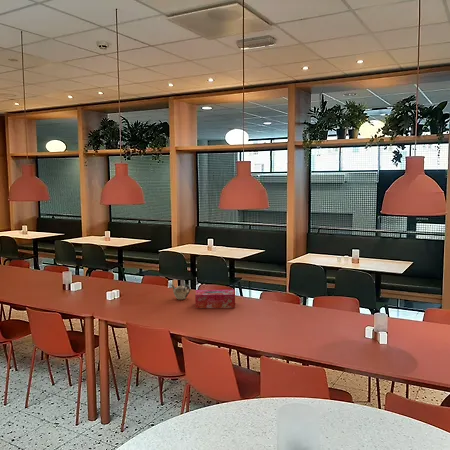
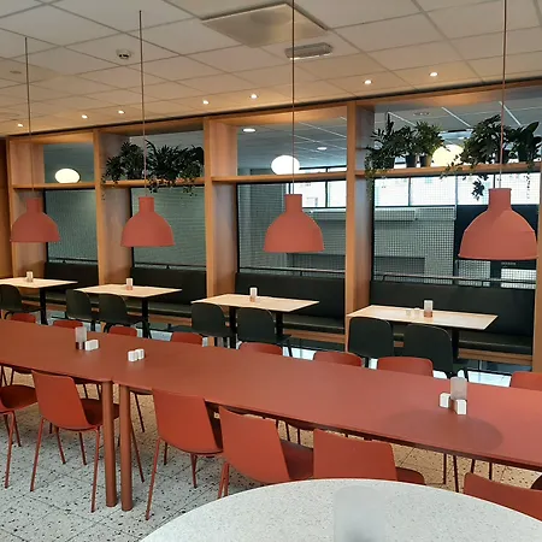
- tissue box [194,289,236,309]
- teapot [170,282,191,300]
